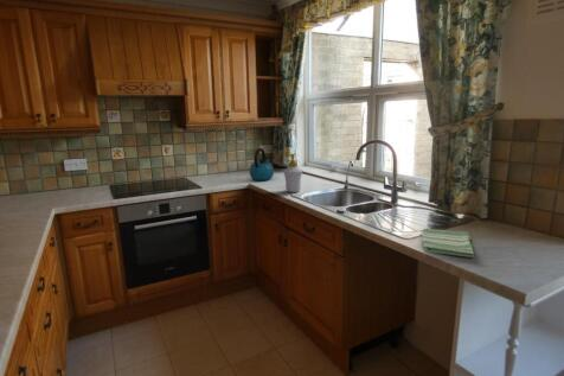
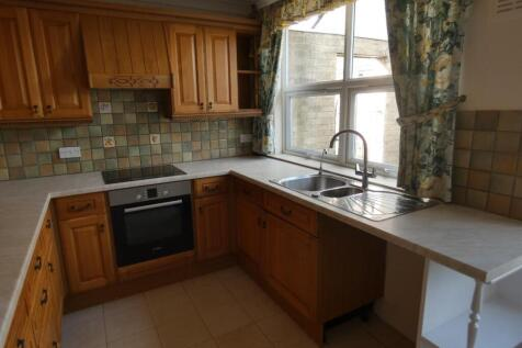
- soap bottle [282,152,303,193]
- kettle [249,147,275,181]
- dish towel [421,228,475,259]
